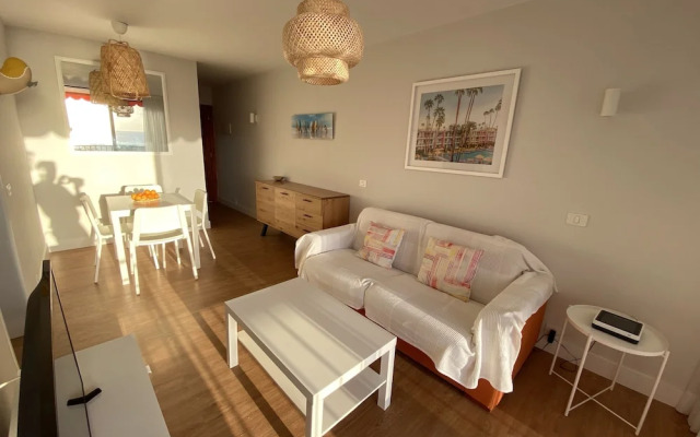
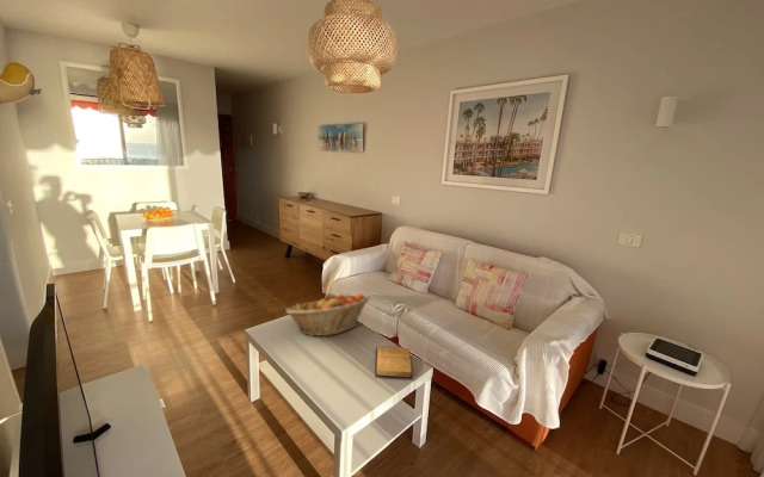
+ book [374,346,414,379]
+ fruit basket [284,292,371,337]
